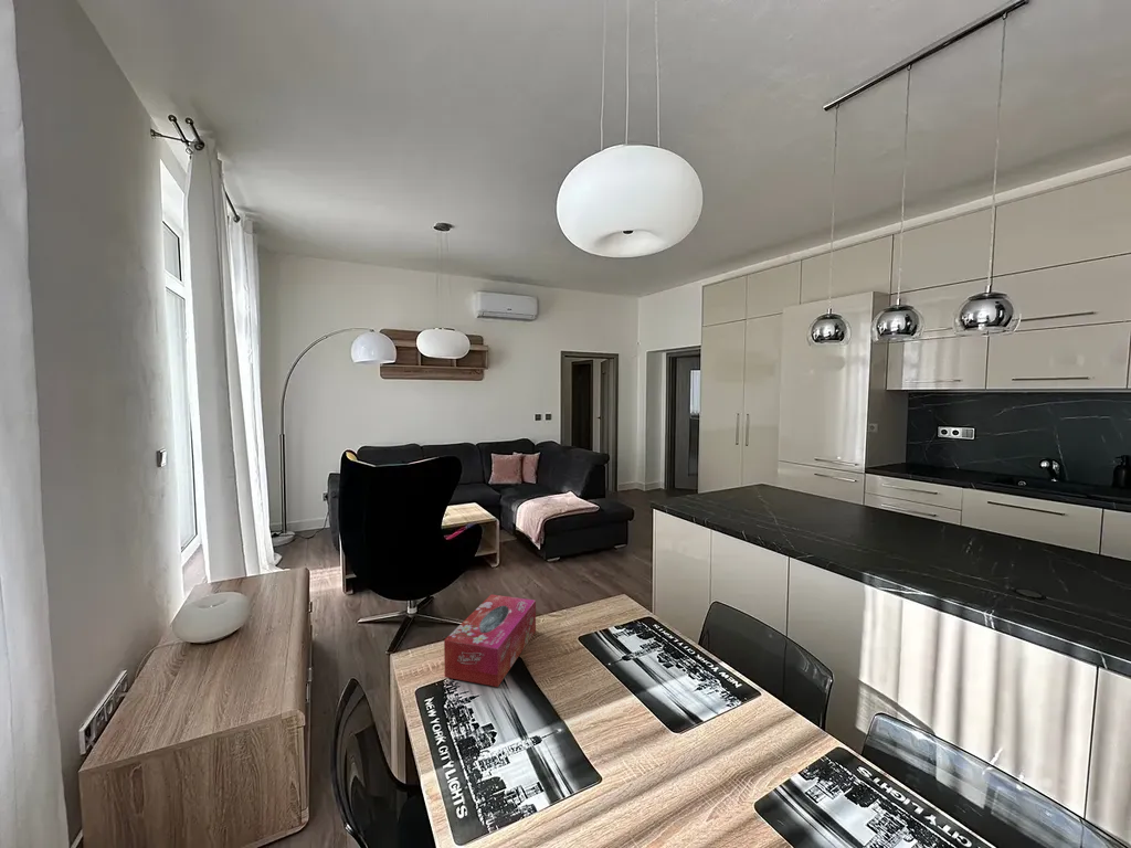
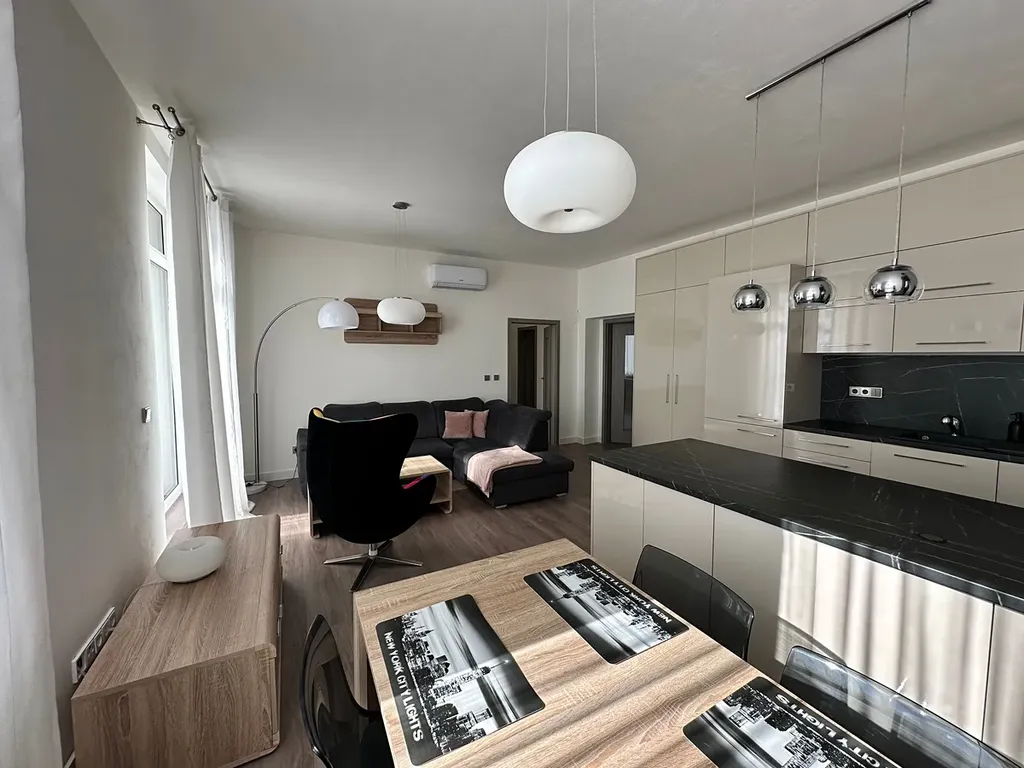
- tissue box [443,594,537,688]
